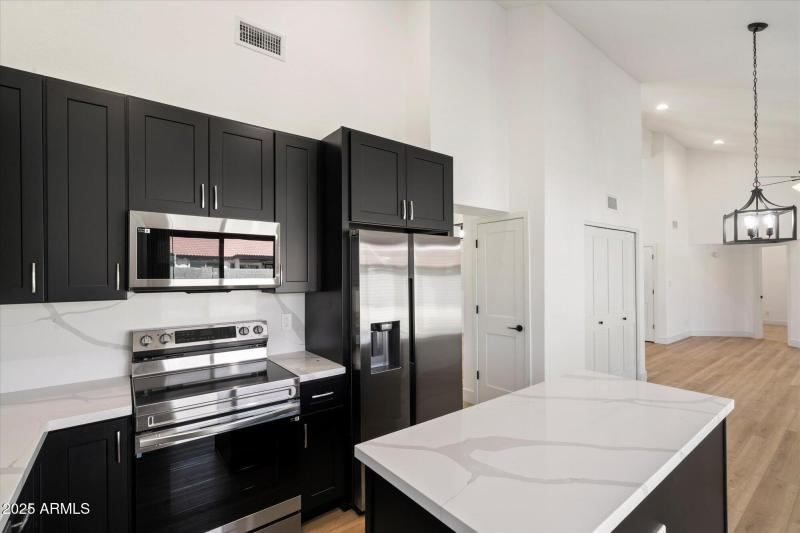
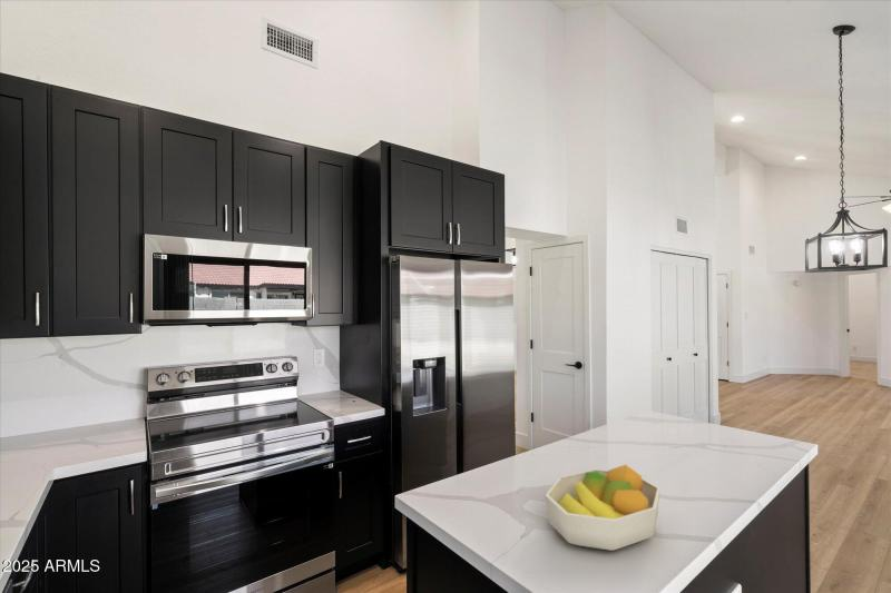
+ fruit bowl [545,464,662,552]
